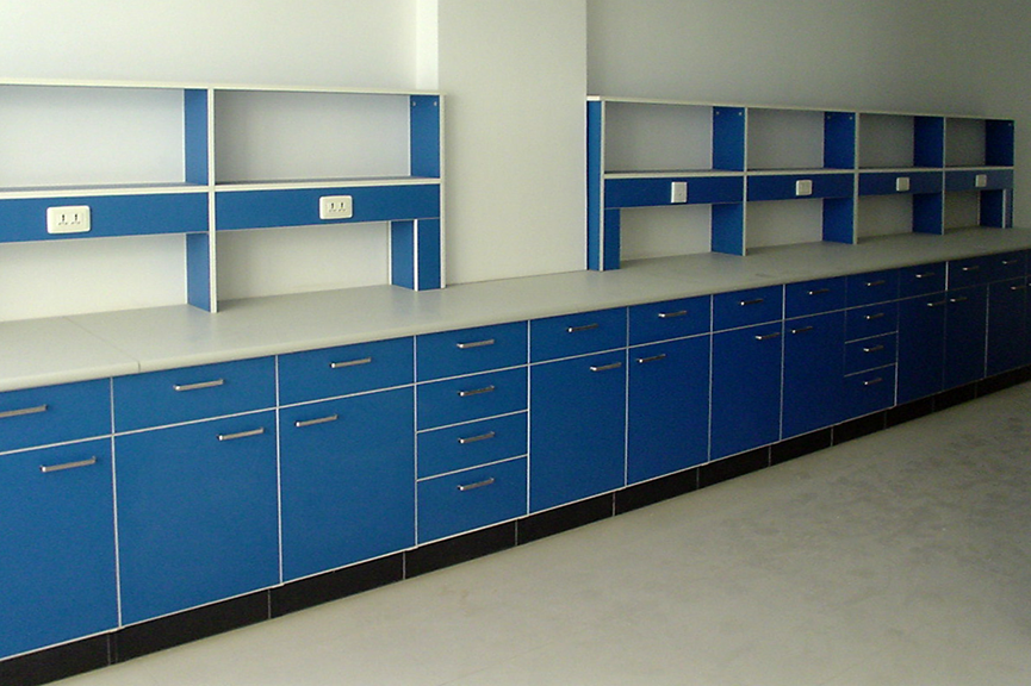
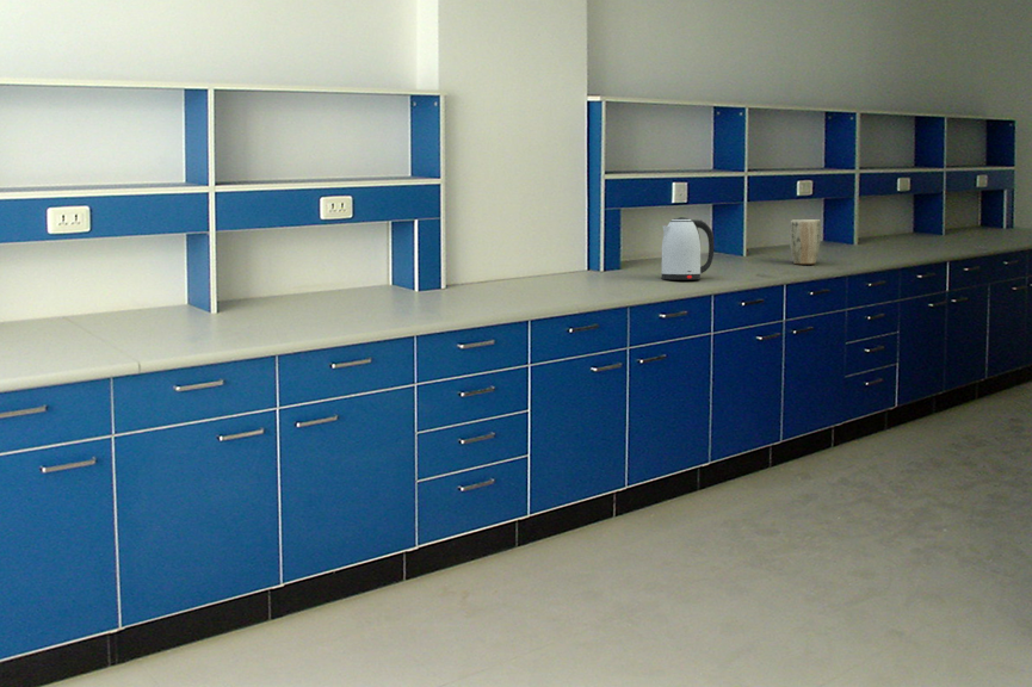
+ plant pot [789,218,822,265]
+ kettle [661,216,715,280]
